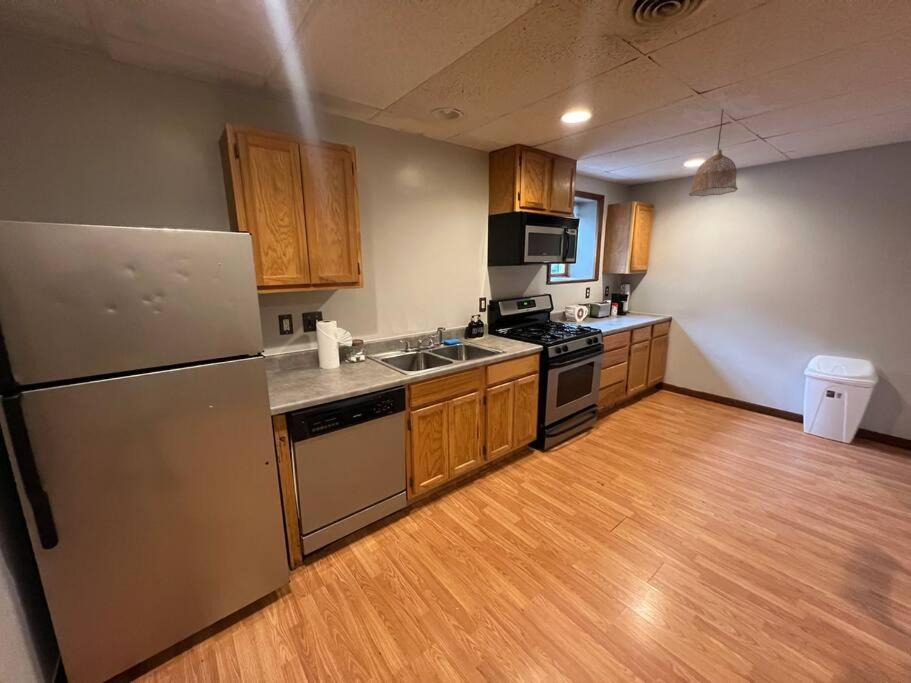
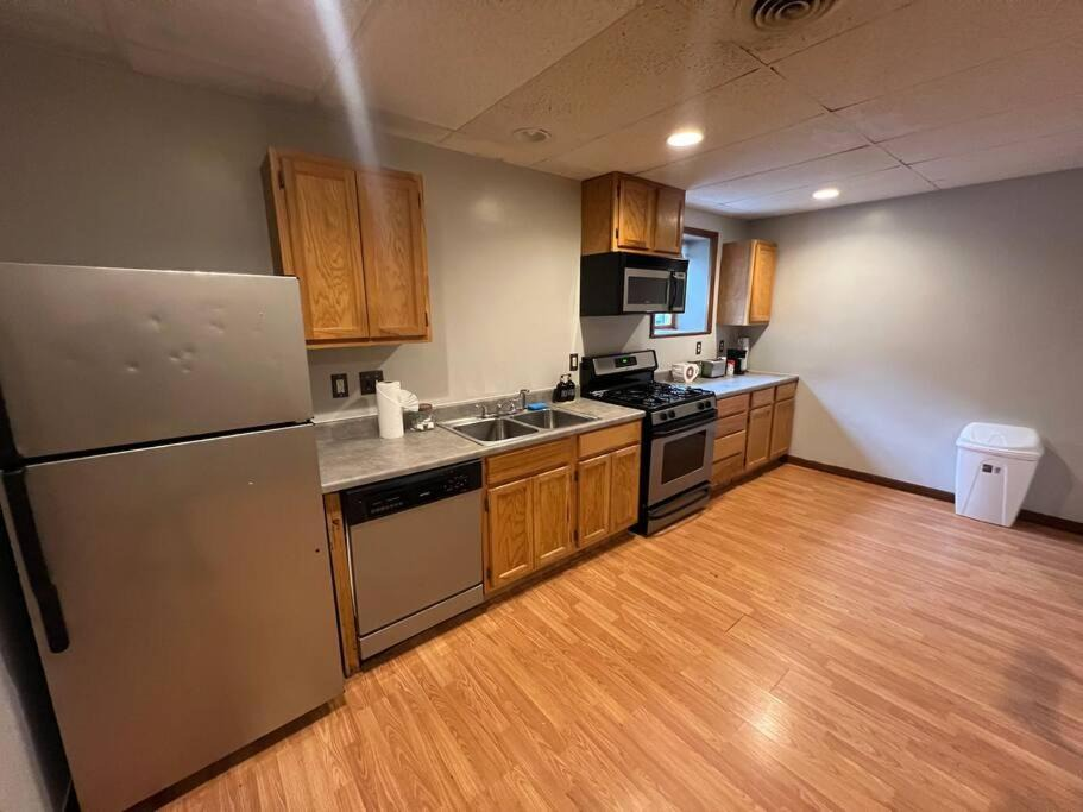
- pendant lamp [688,109,739,197]
